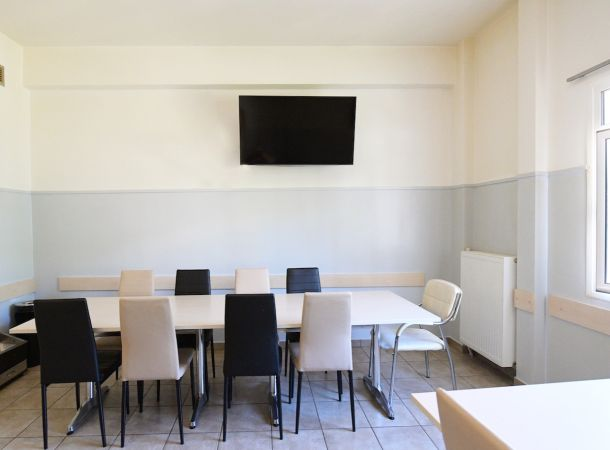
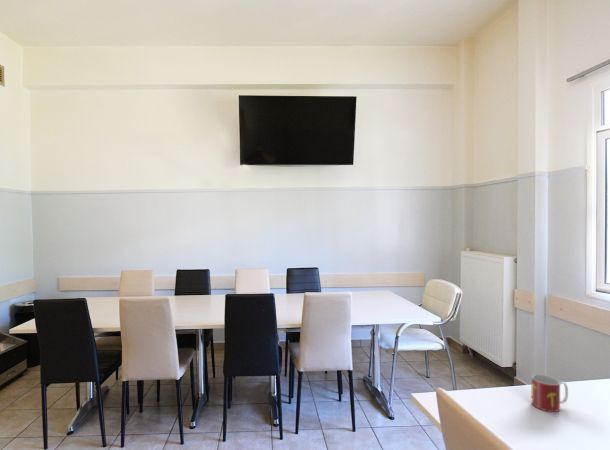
+ mug [531,373,569,413]
